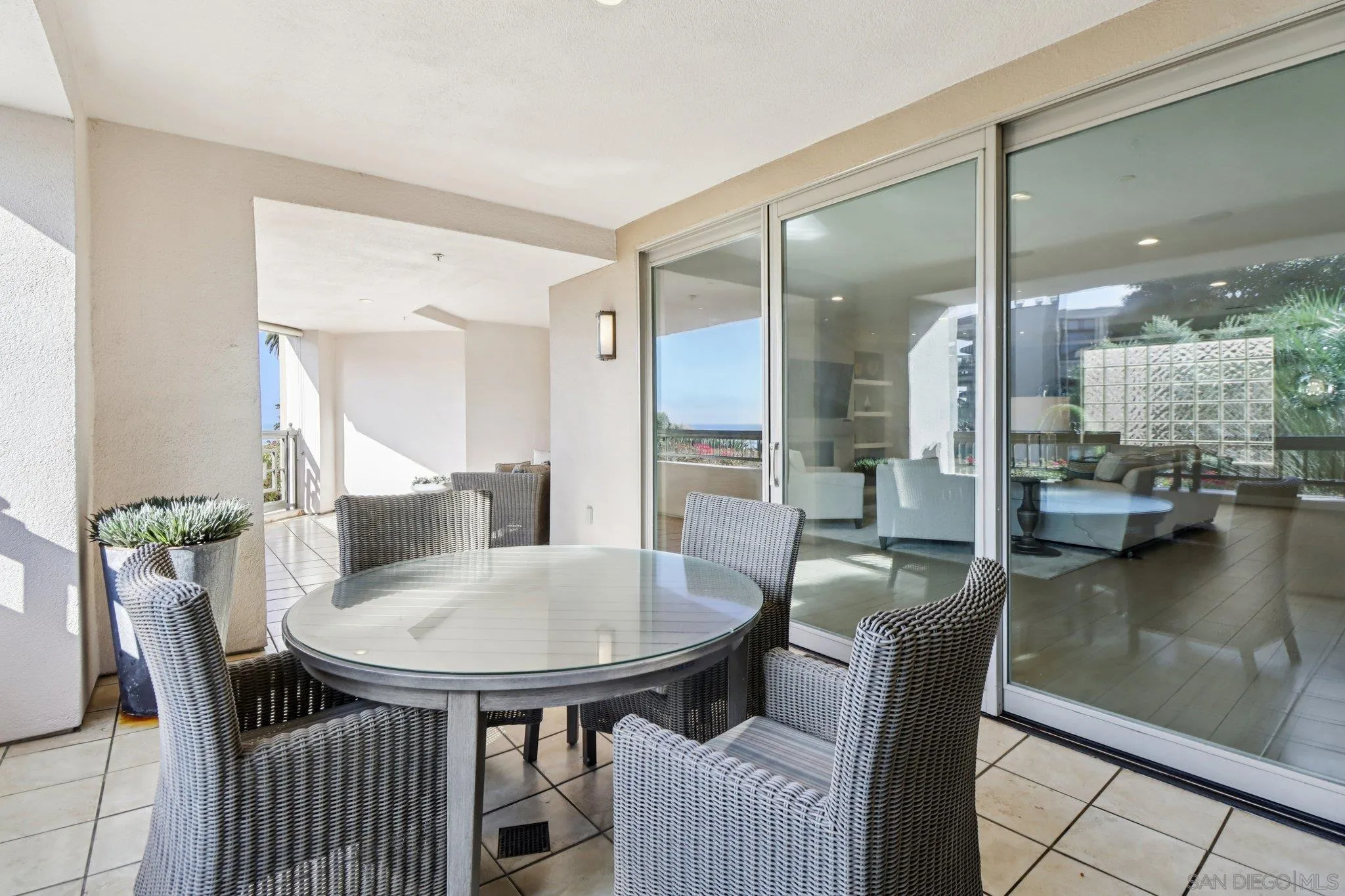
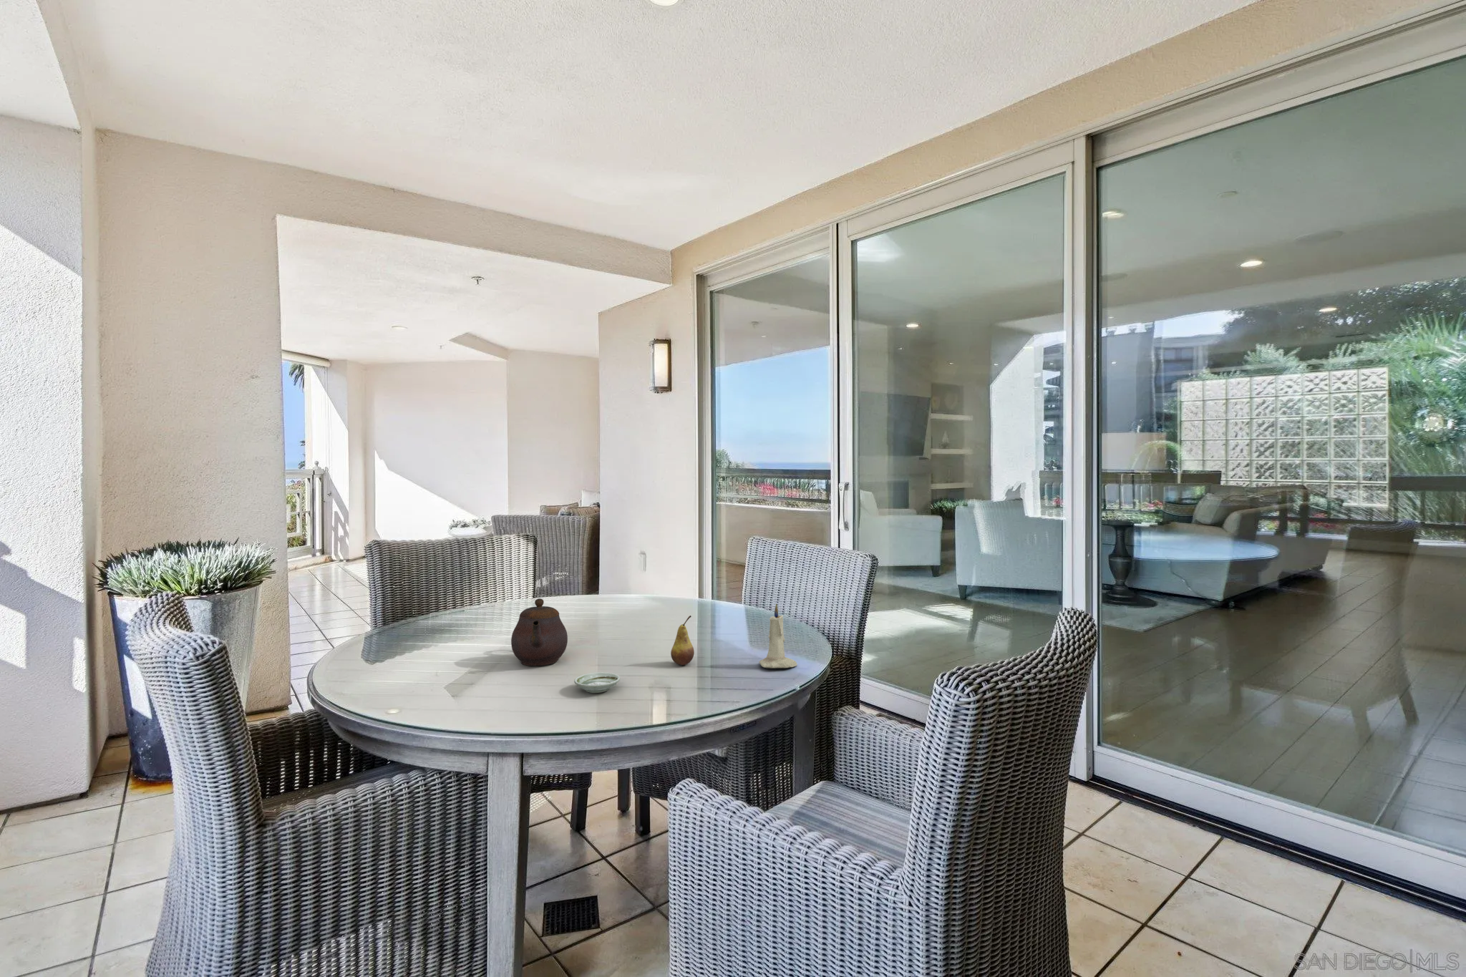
+ candle [759,603,798,670]
+ fruit [670,615,695,665]
+ teapot [510,598,568,666]
+ saucer [573,672,620,693]
